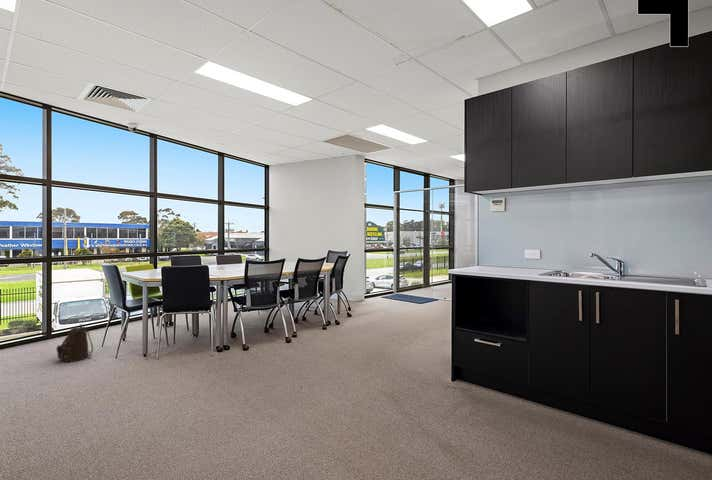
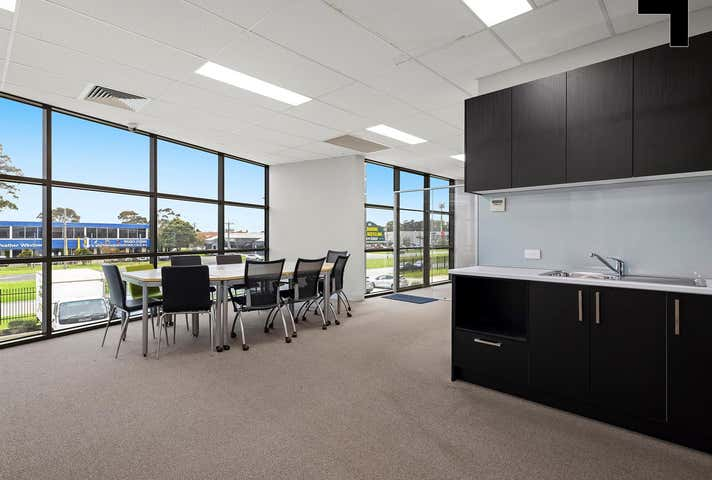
- backpack [56,323,94,363]
